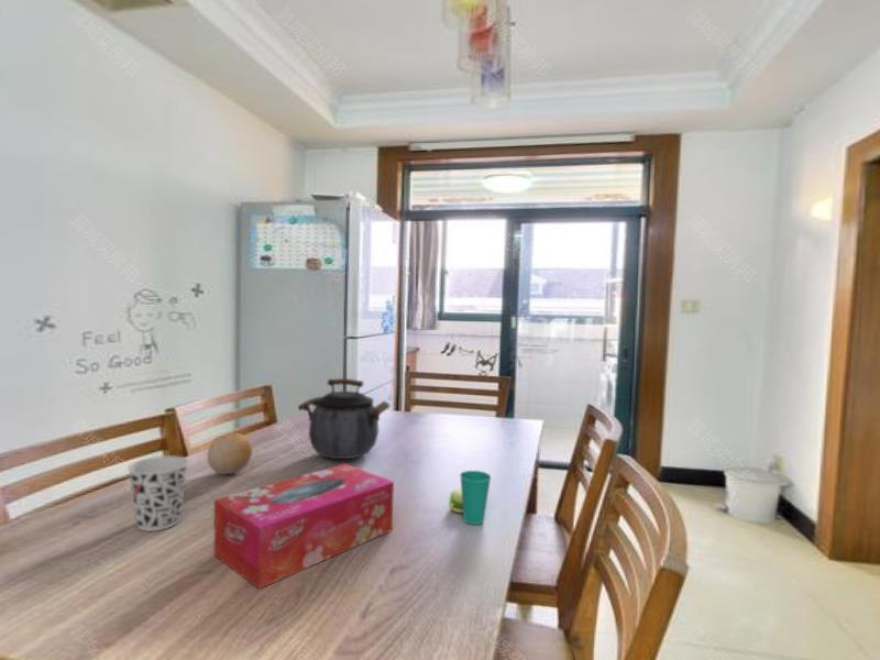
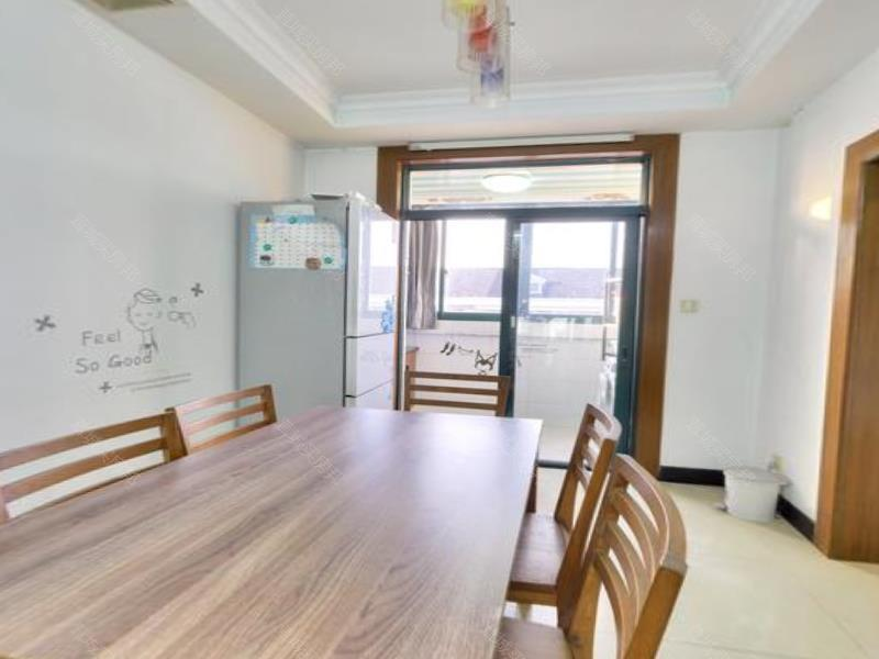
- kettle [297,377,391,460]
- cup [447,470,492,526]
- cup [127,455,190,532]
- tissue box [212,463,395,590]
- fruit [207,432,253,475]
